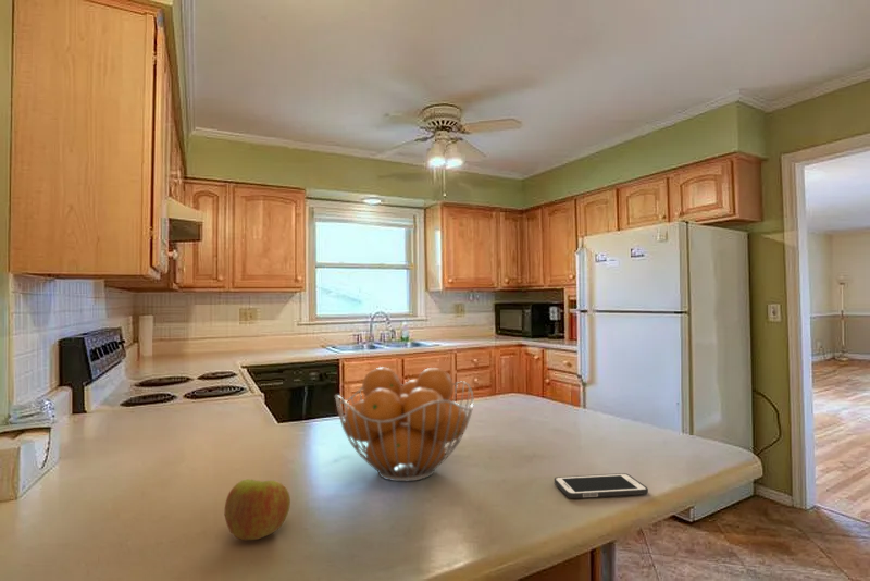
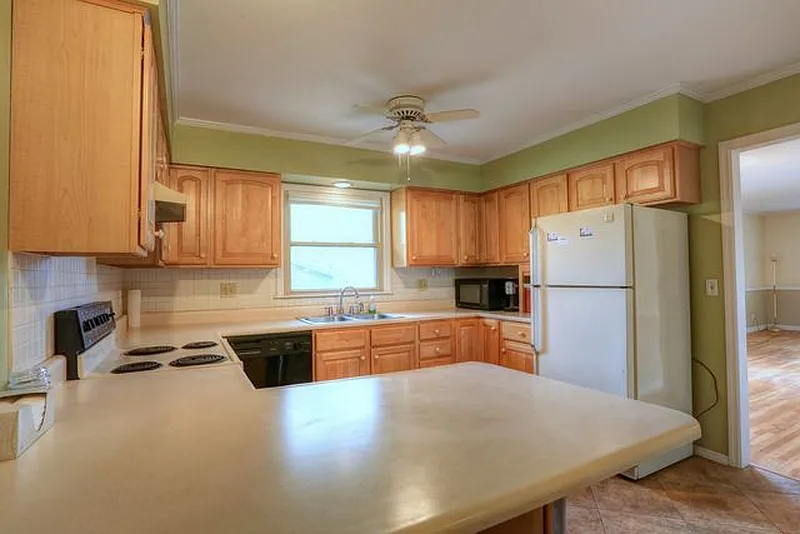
- fruit basket [334,366,475,482]
- apple [224,478,291,541]
- cell phone [554,472,649,499]
